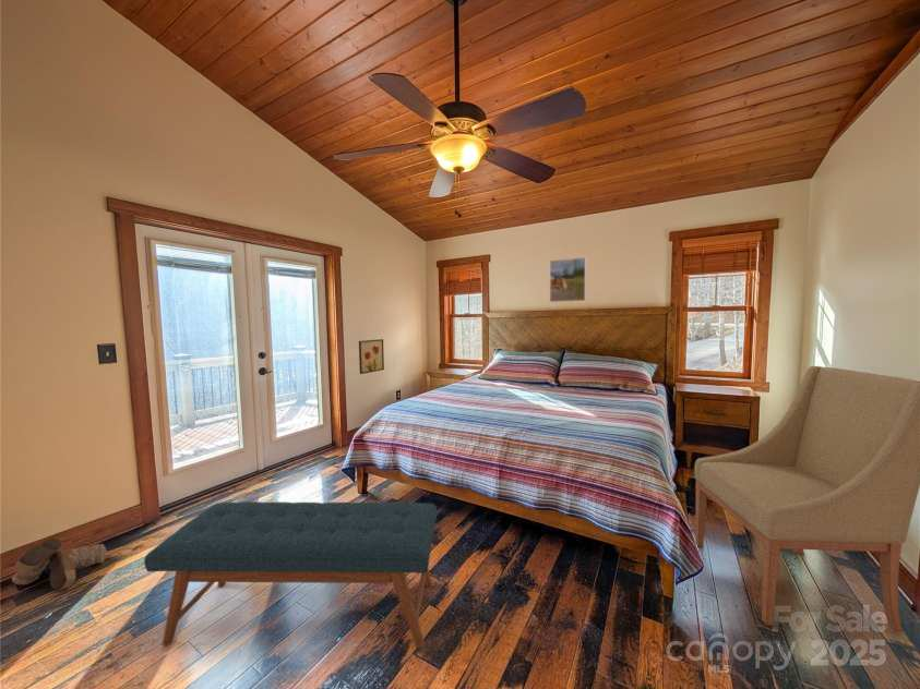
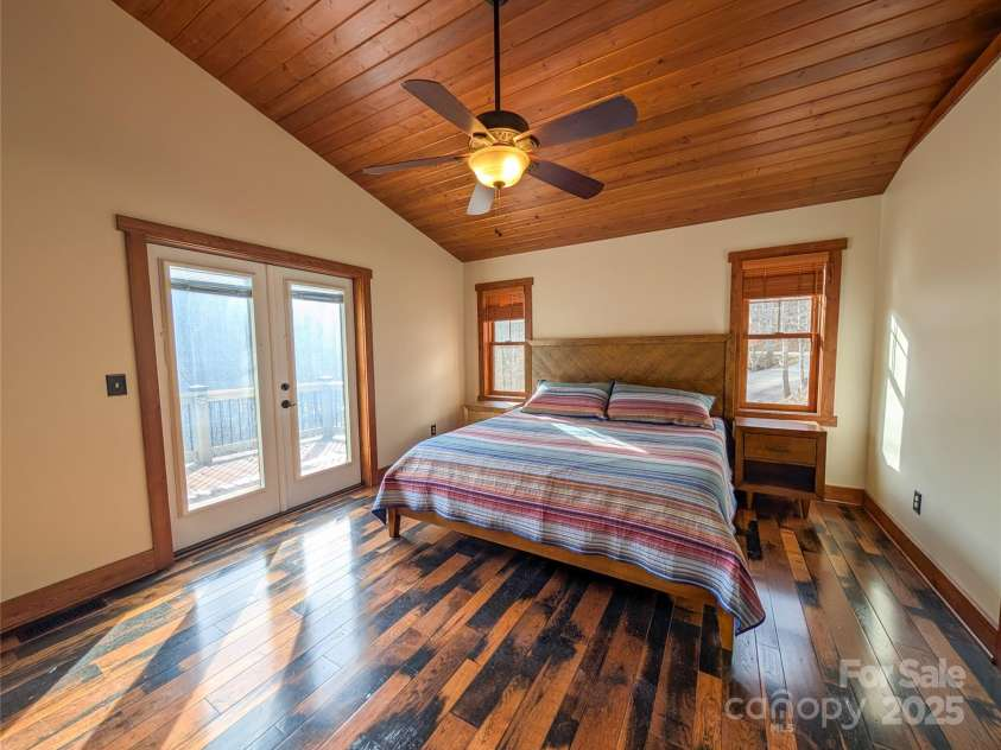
- boots [10,536,107,593]
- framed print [549,256,587,303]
- bench [143,500,438,650]
- chair [693,365,920,632]
- wall art [358,338,385,375]
